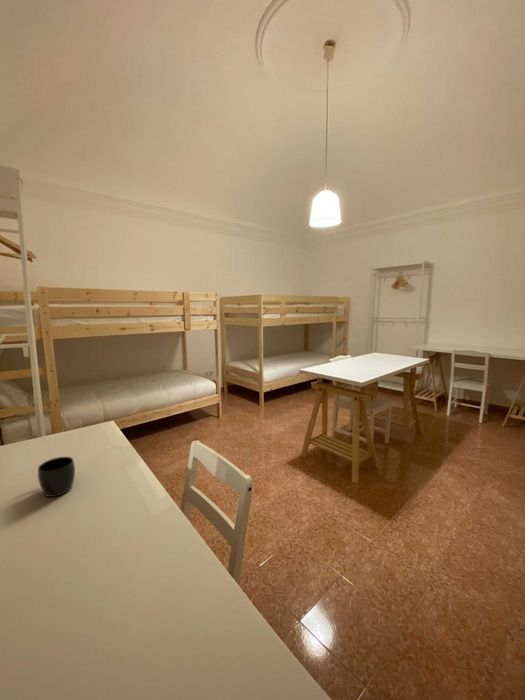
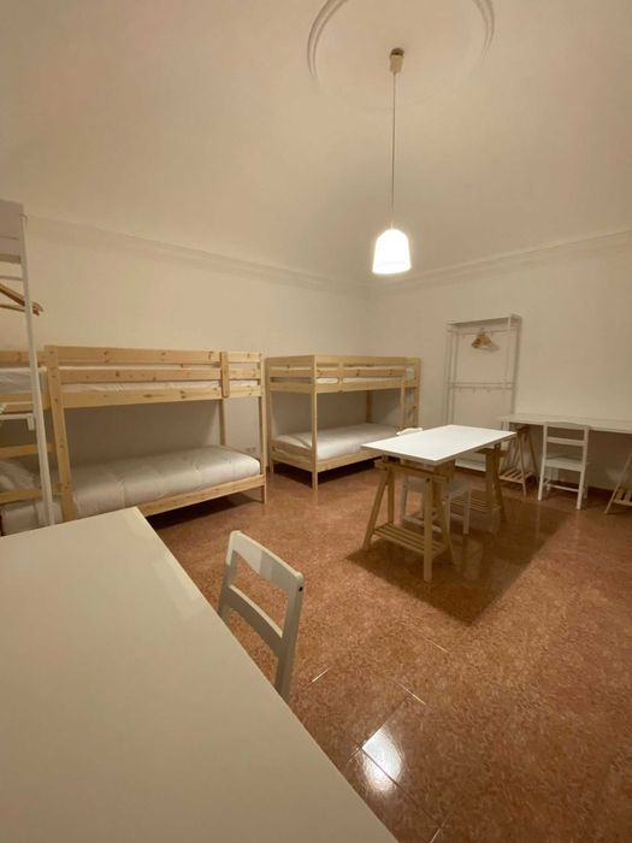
- mug [37,456,76,498]
